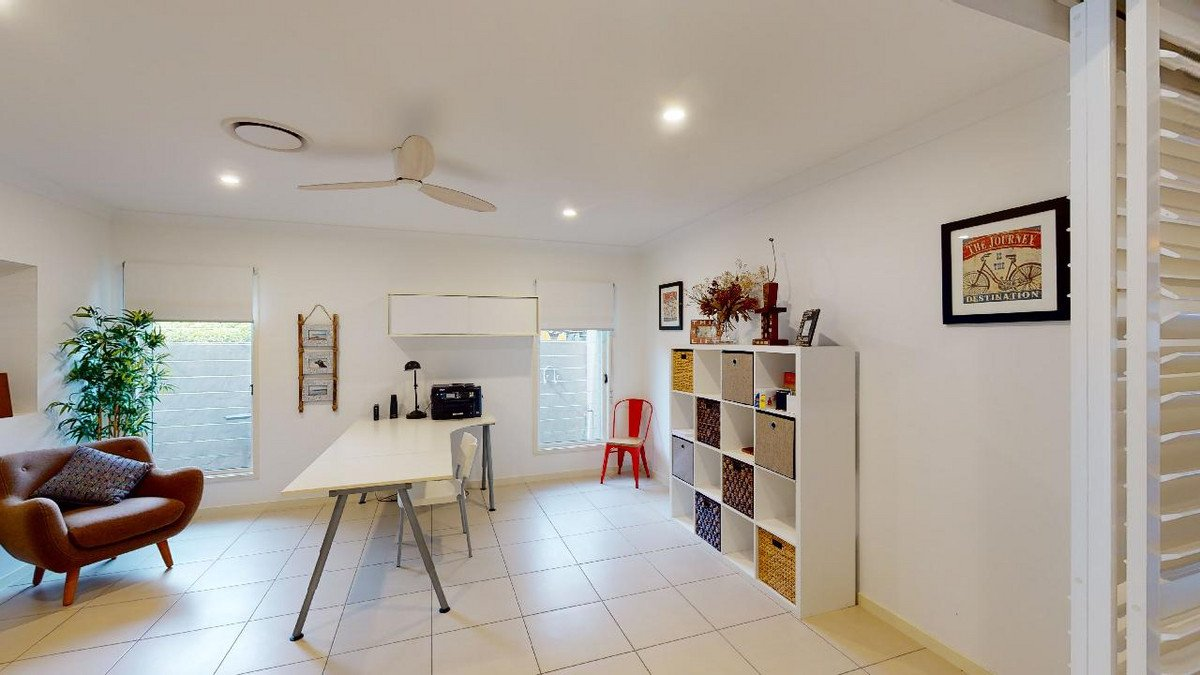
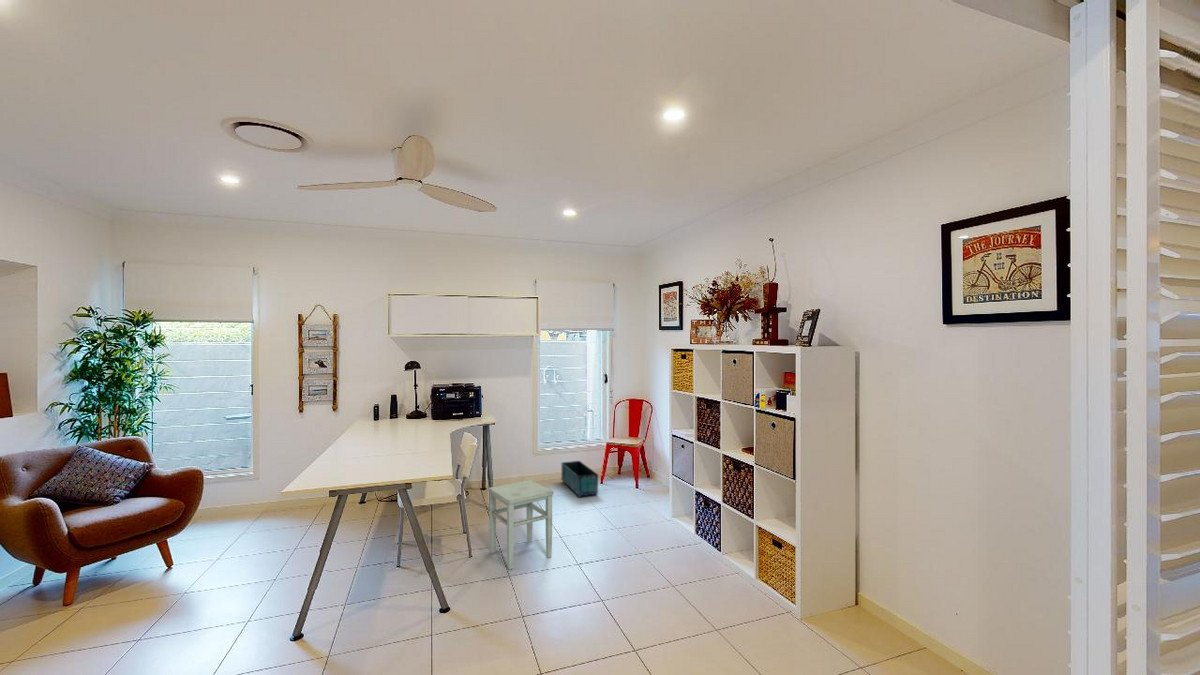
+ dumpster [560,460,599,498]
+ stool [487,479,554,570]
